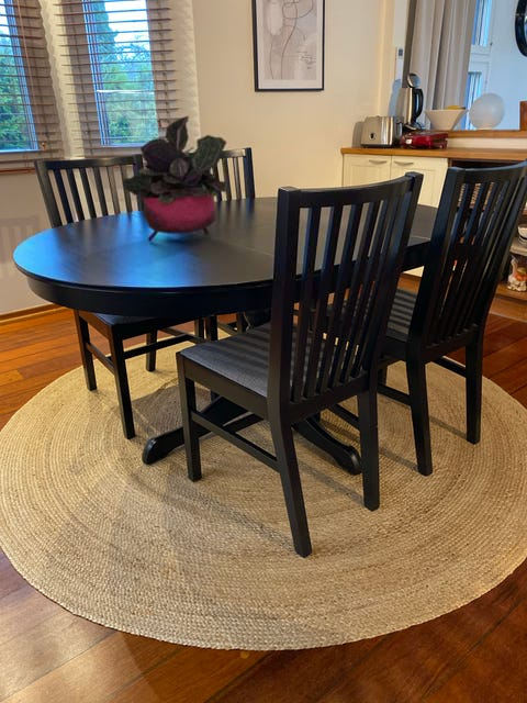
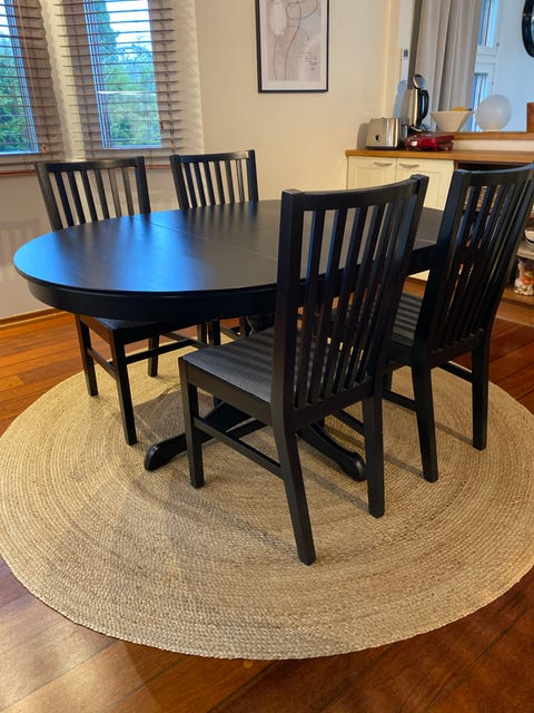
- potted plant [122,115,229,242]
